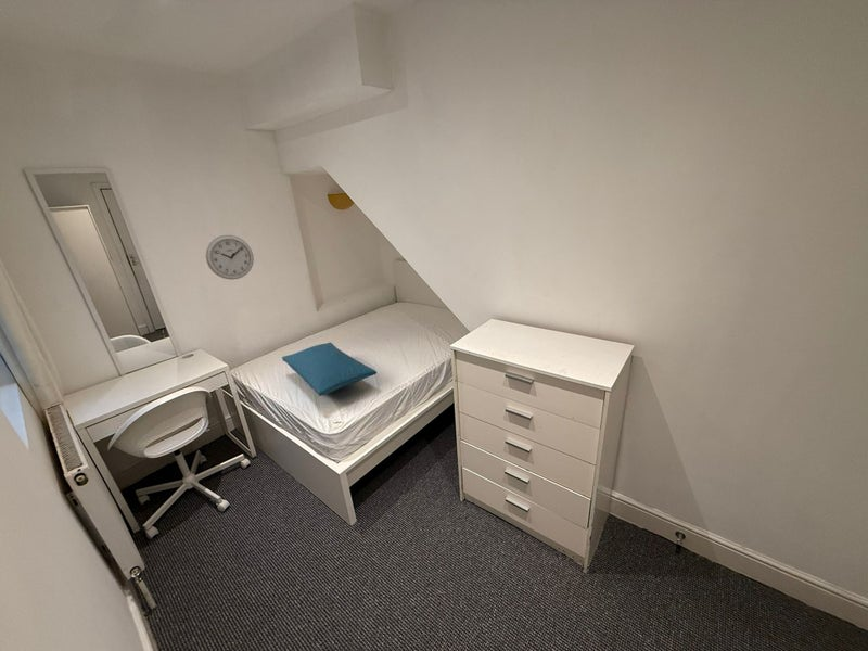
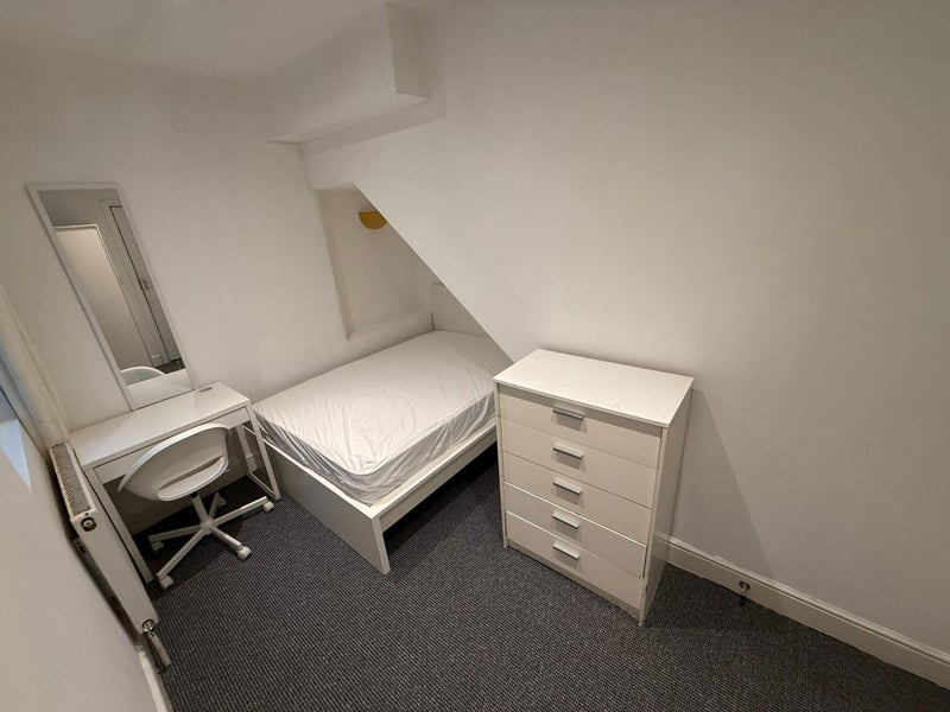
- wall clock [205,234,255,281]
- pillow [281,342,378,397]
